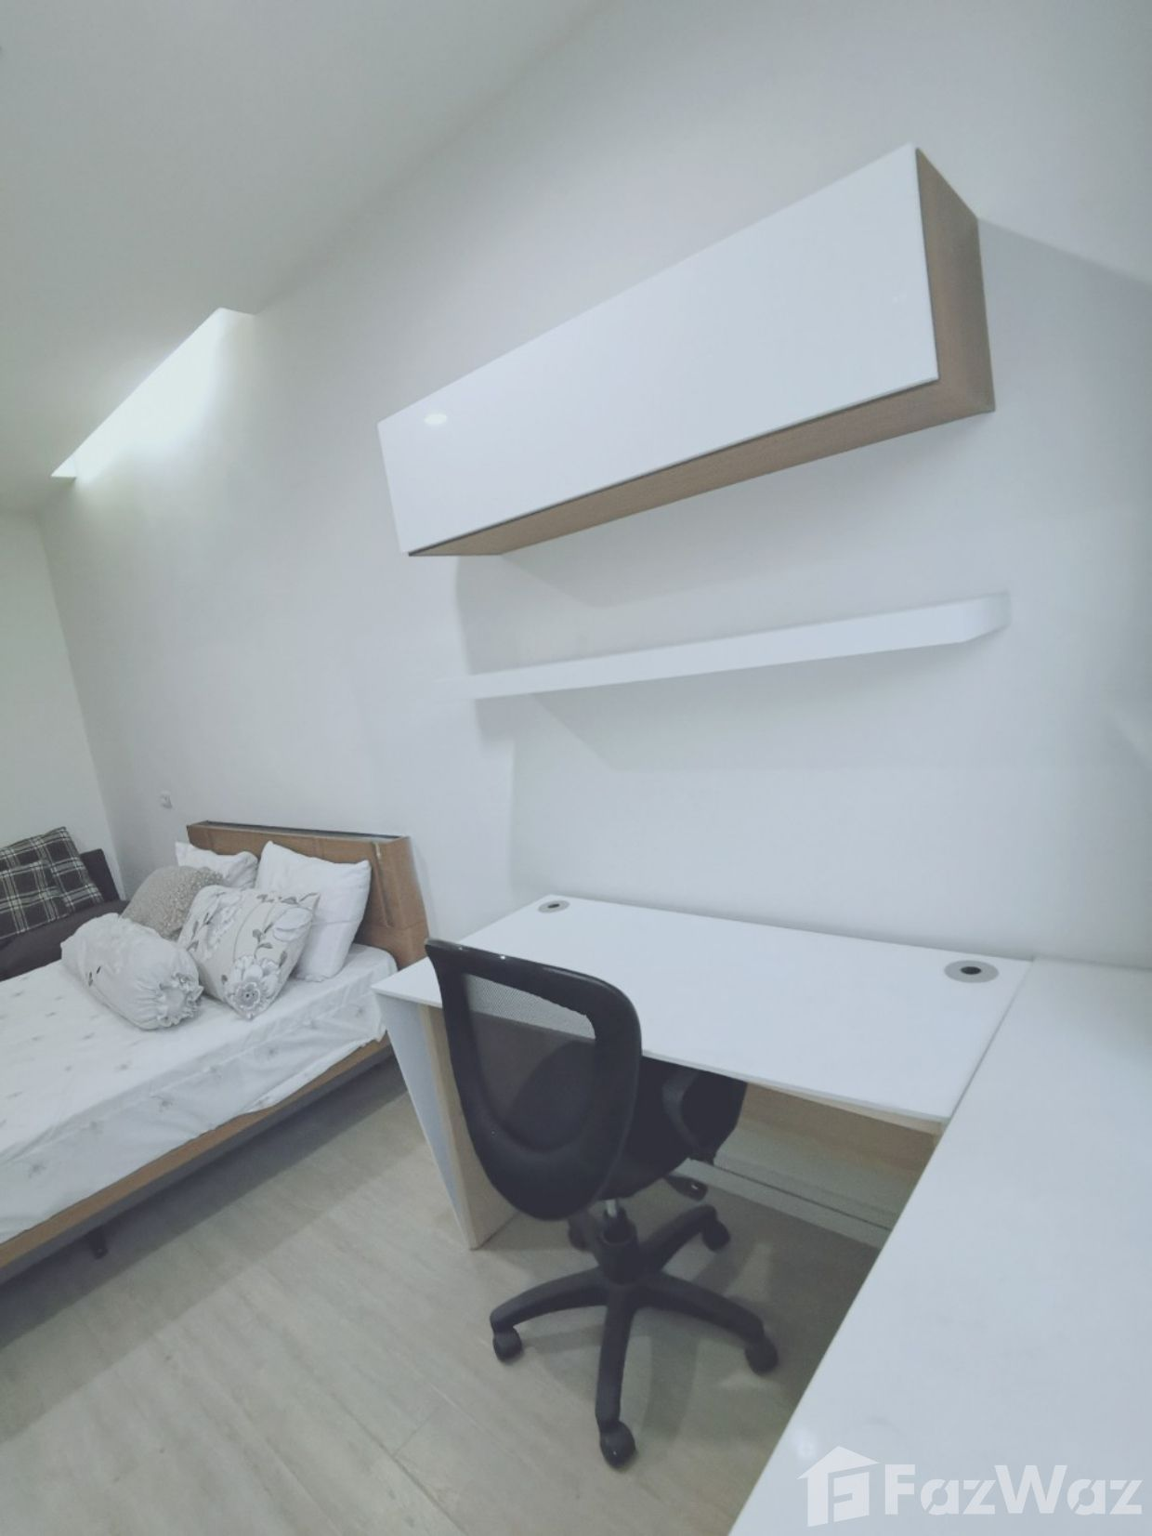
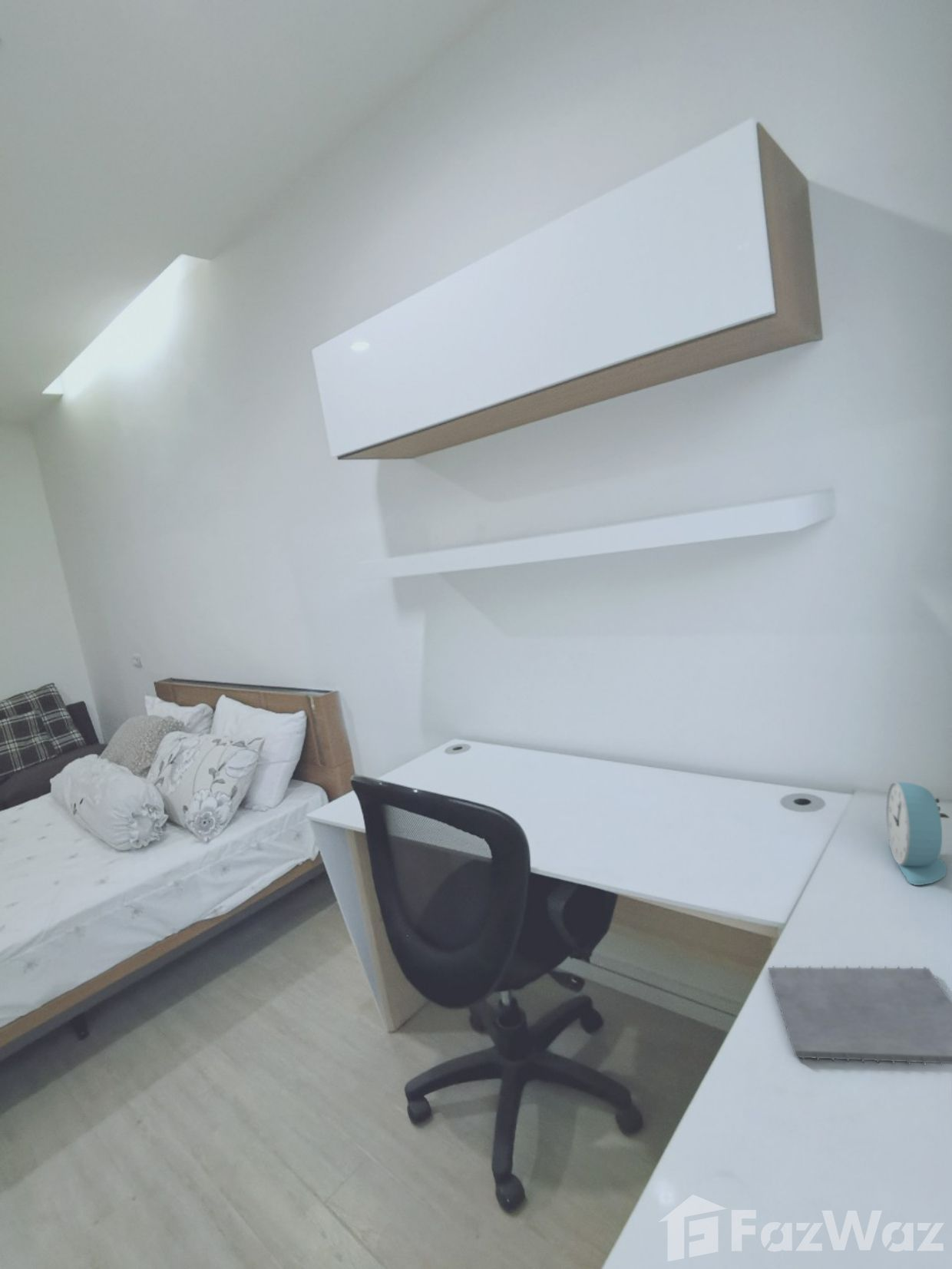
+ alarm clock [885,781,950,886]
+ notepad [767,965,952,1066]
